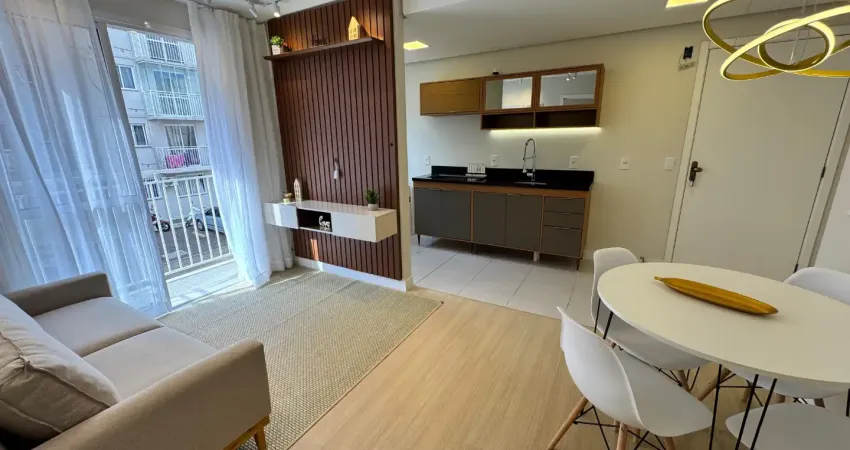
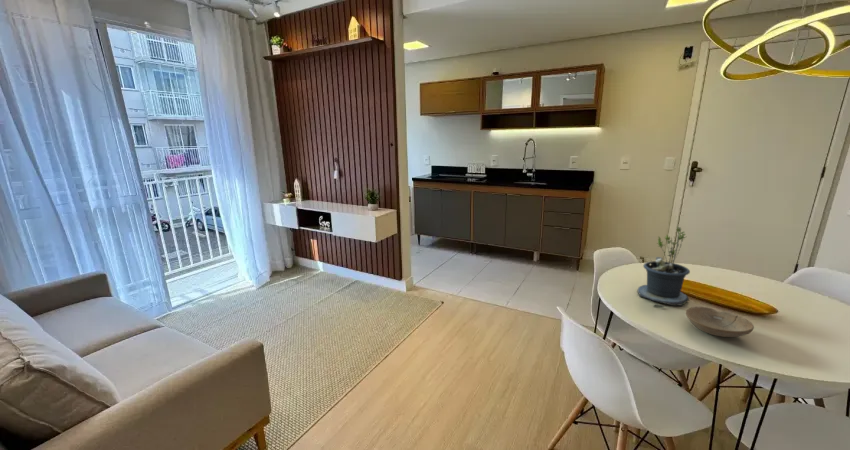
+ potted plant [637,226,691,308]
+ bowl [685,306,755,338]
